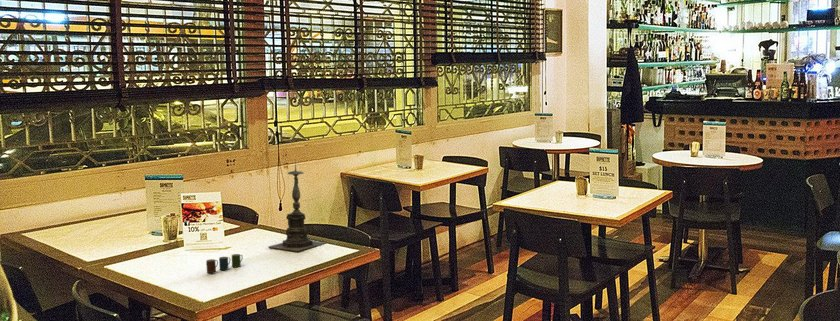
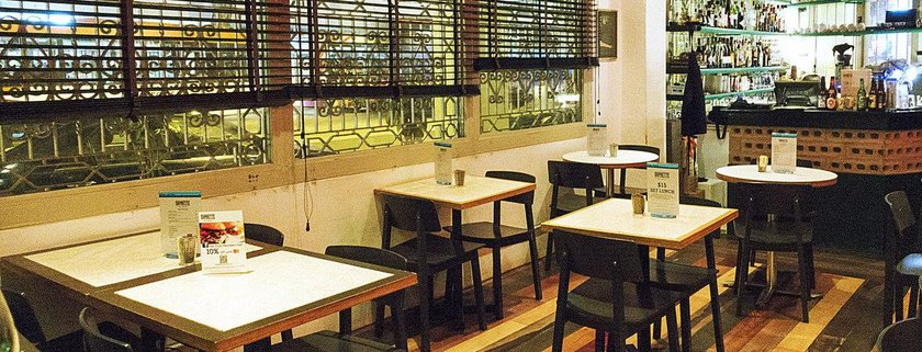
- candle holder [267,159,326,252]
- cup [205,253,244,274]
